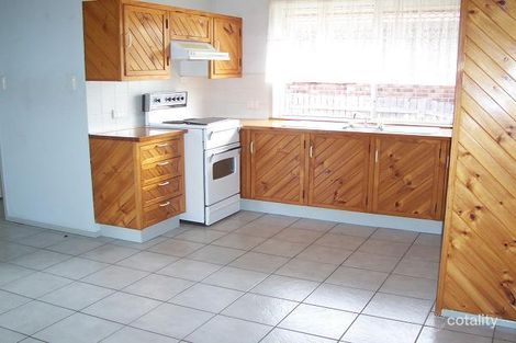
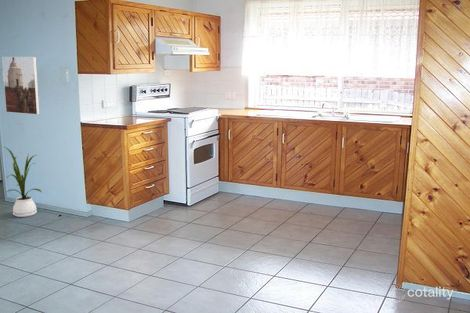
+ house plant [1,145,43,218]
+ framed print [1,56,41,116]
